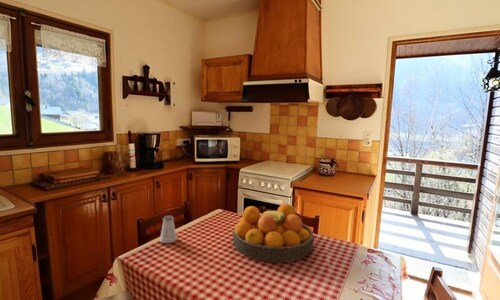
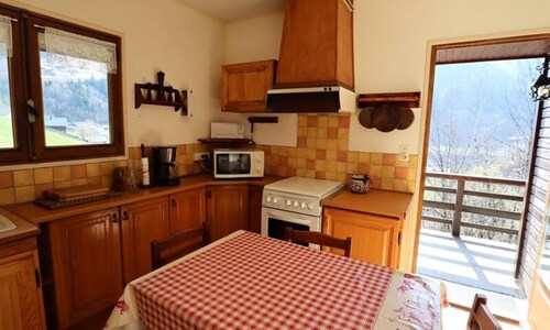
- saltshaker [159,215,178,244]
- fruit bowl [232,203,315,263]
